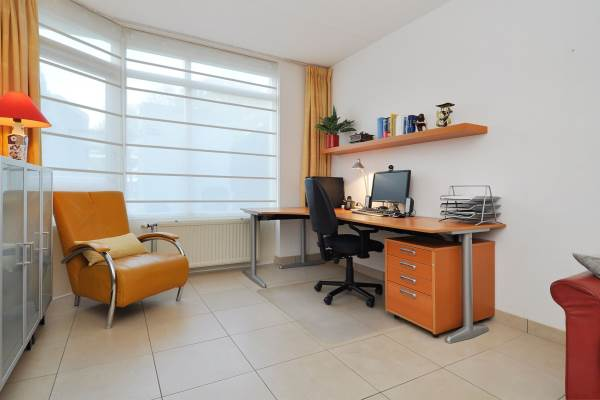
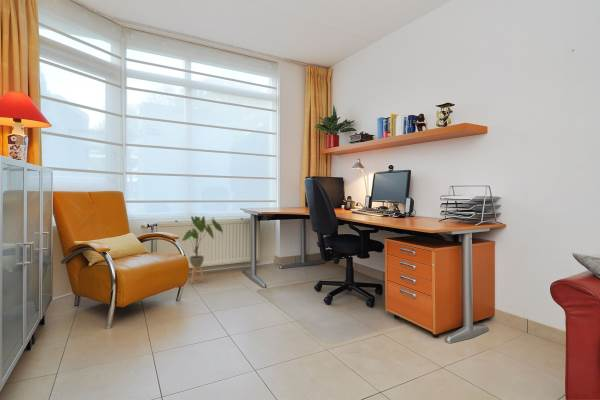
+ house plant [181,215,224,284]
